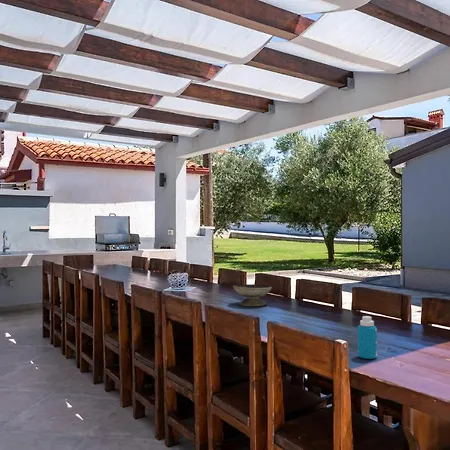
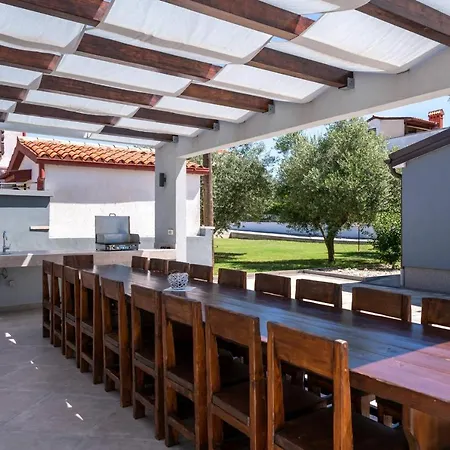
- bottle [357,315,378,360]
- decorative bowl [232,283,273,307]
